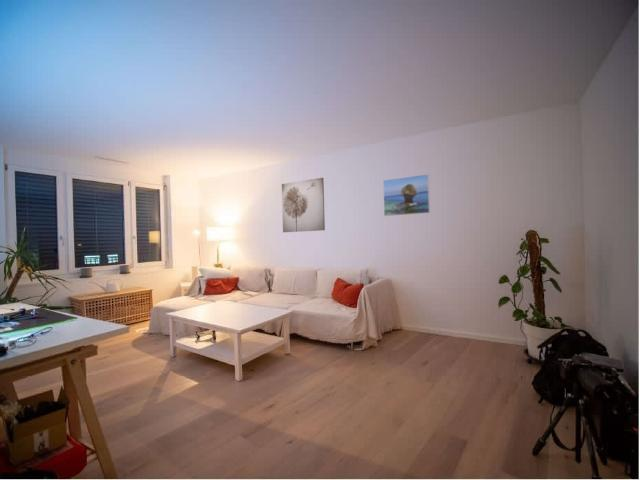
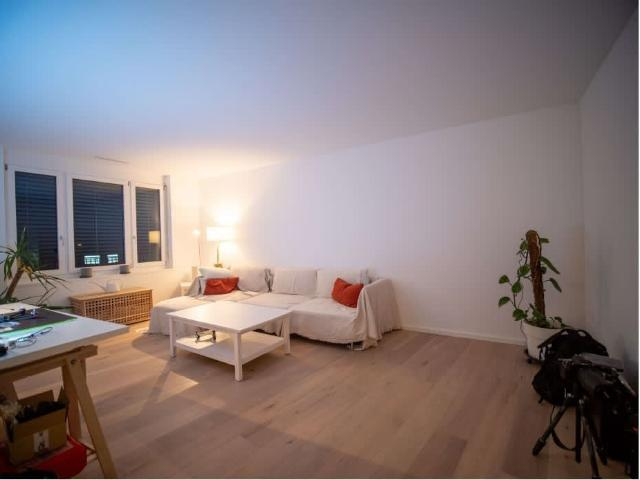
- wall art [281,177,326,233]
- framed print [382,173,431,217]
